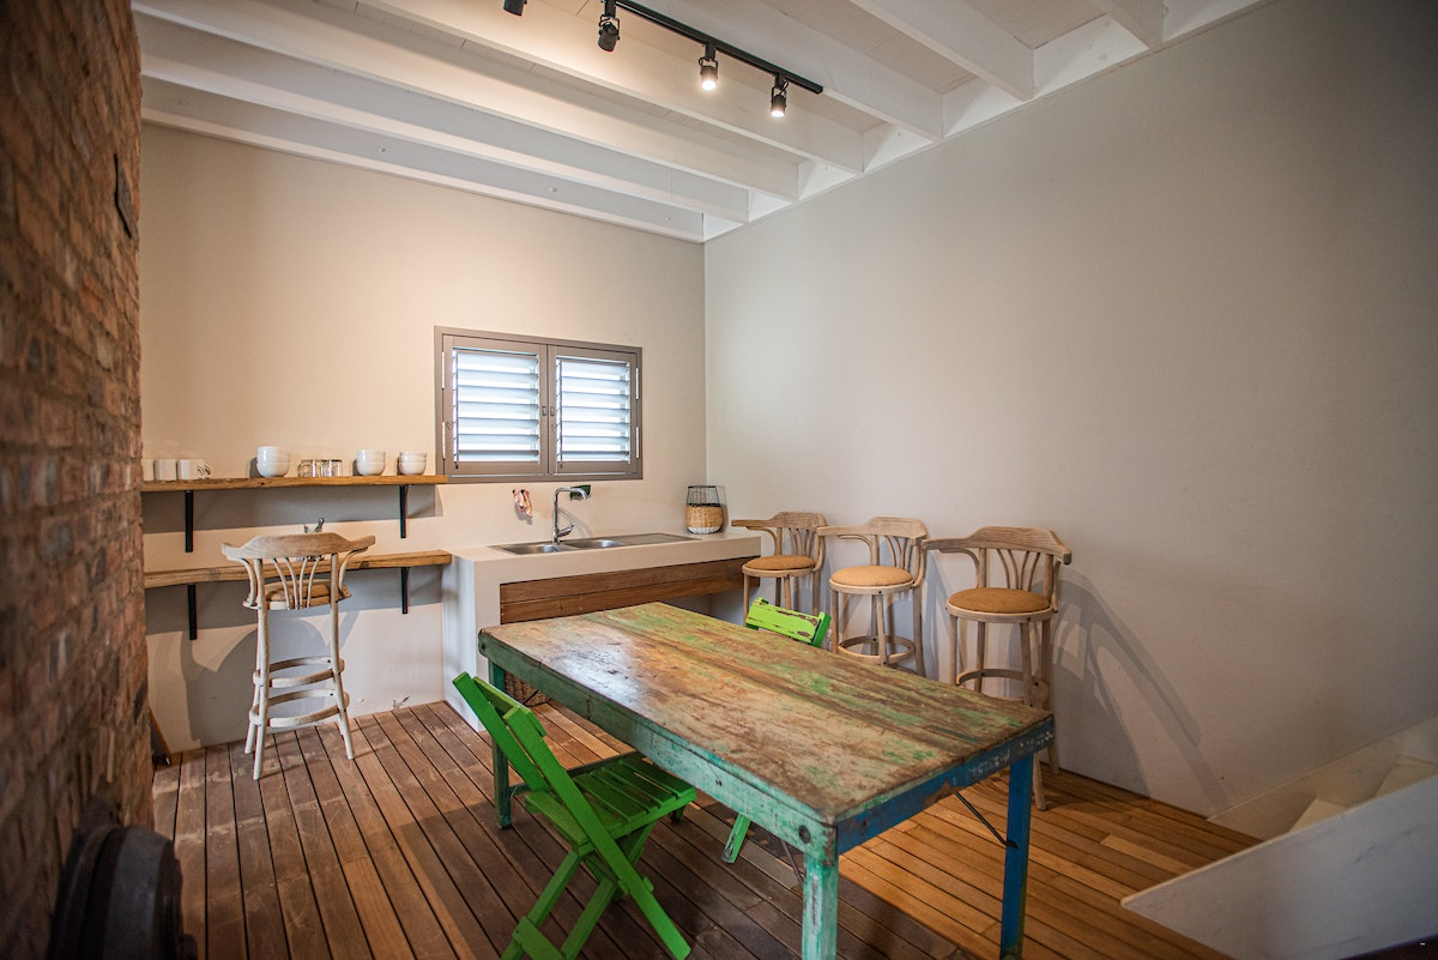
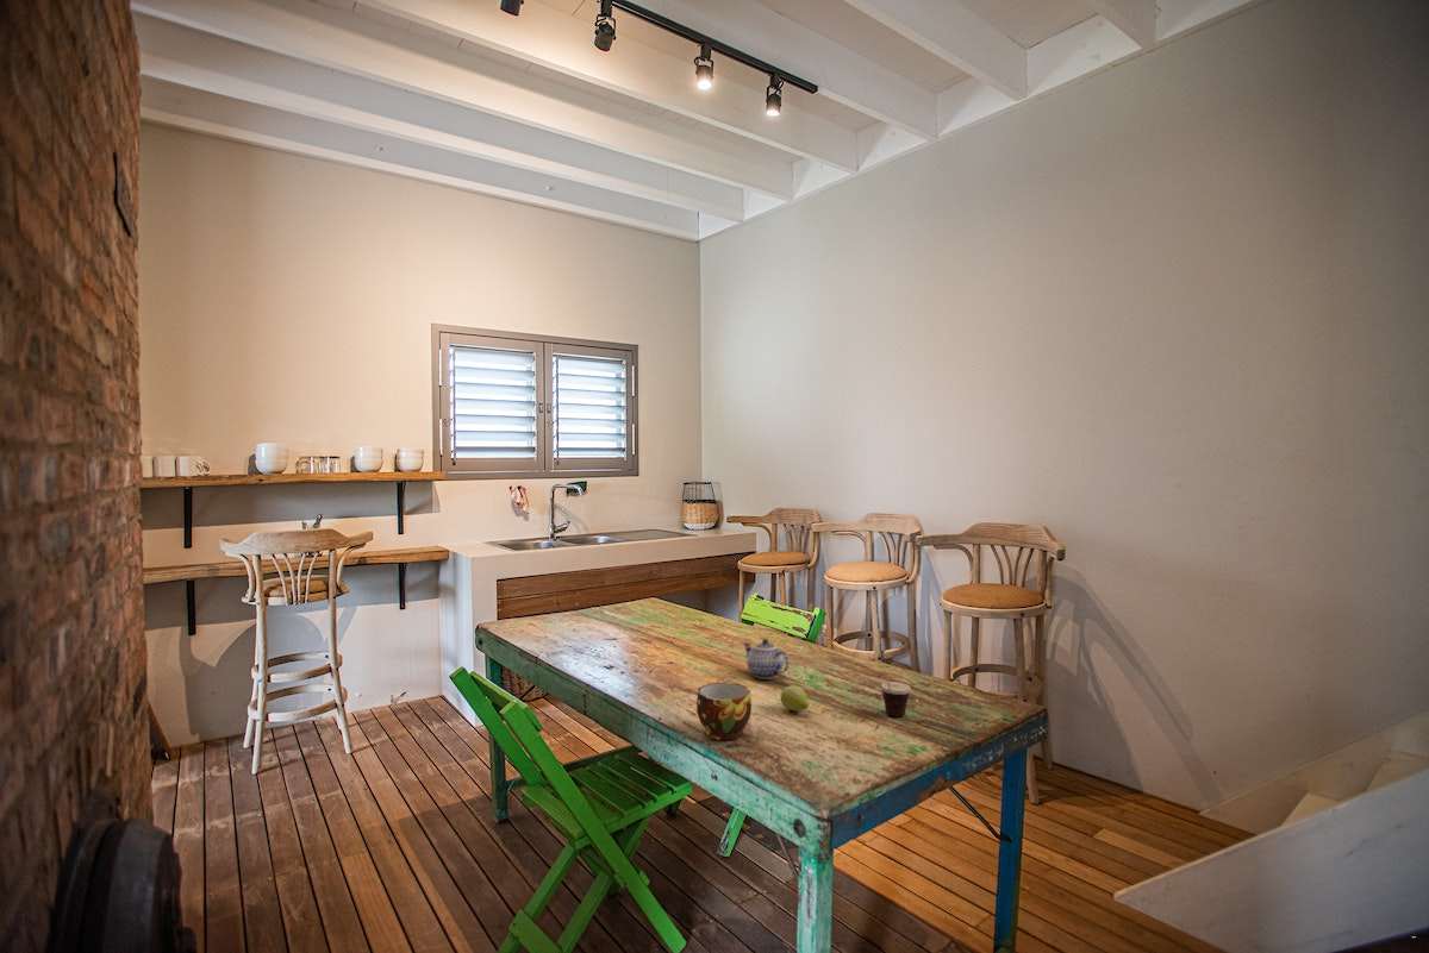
+ cup [876,675,911,717]
+ fruit [780,684,810,713]
+ cup [695,682,753,741]
+ teapot [743,638,791,681]
